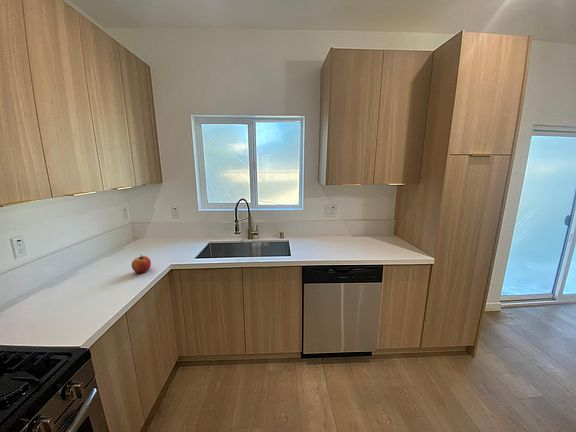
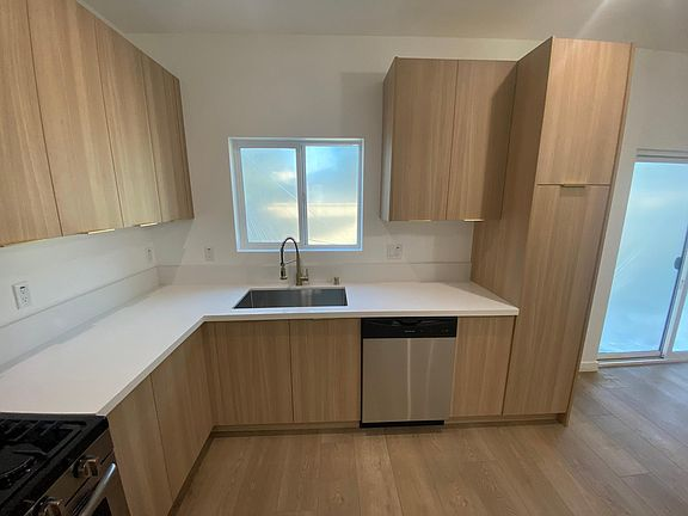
- apple [131,254,152,274]
